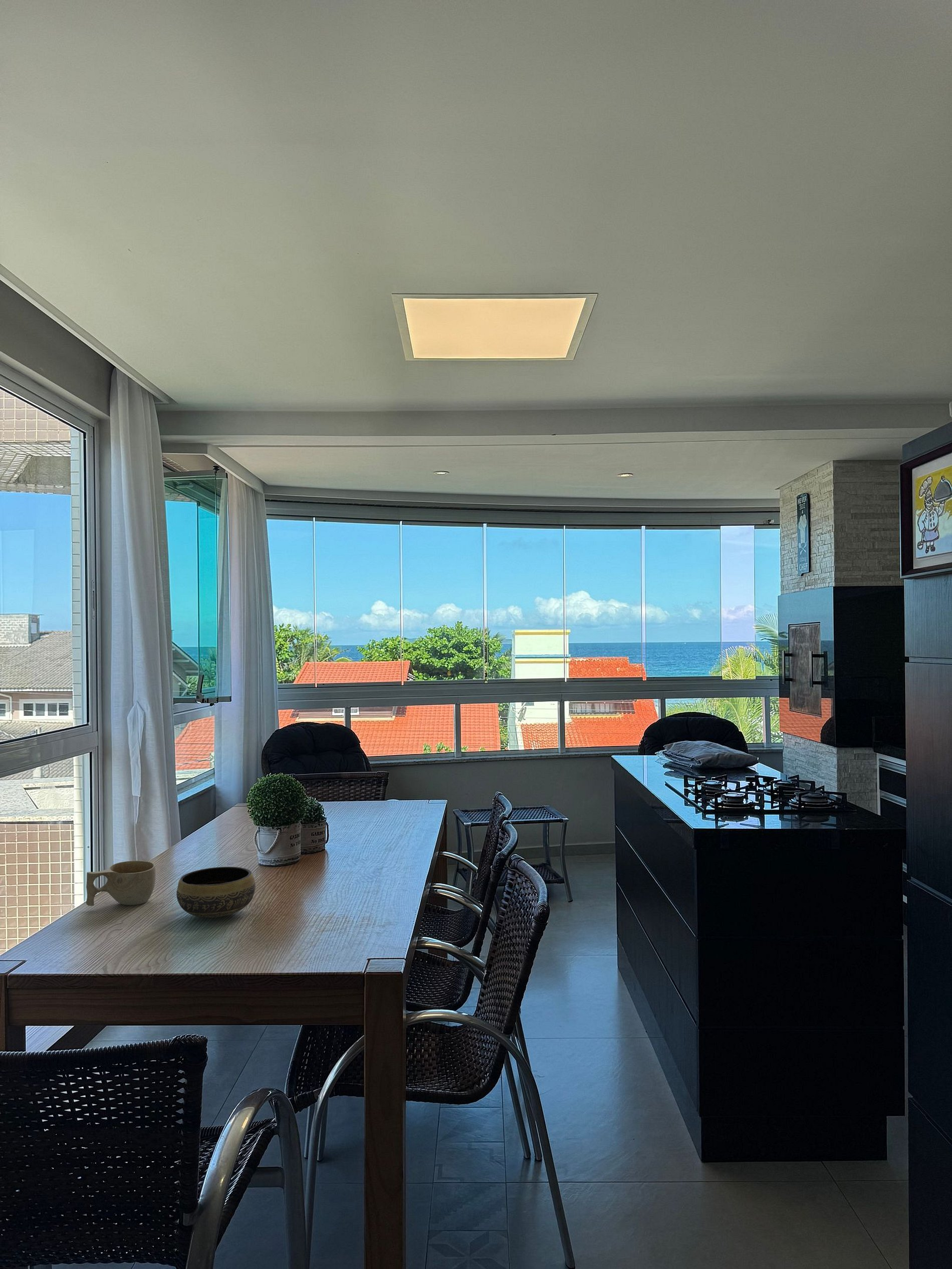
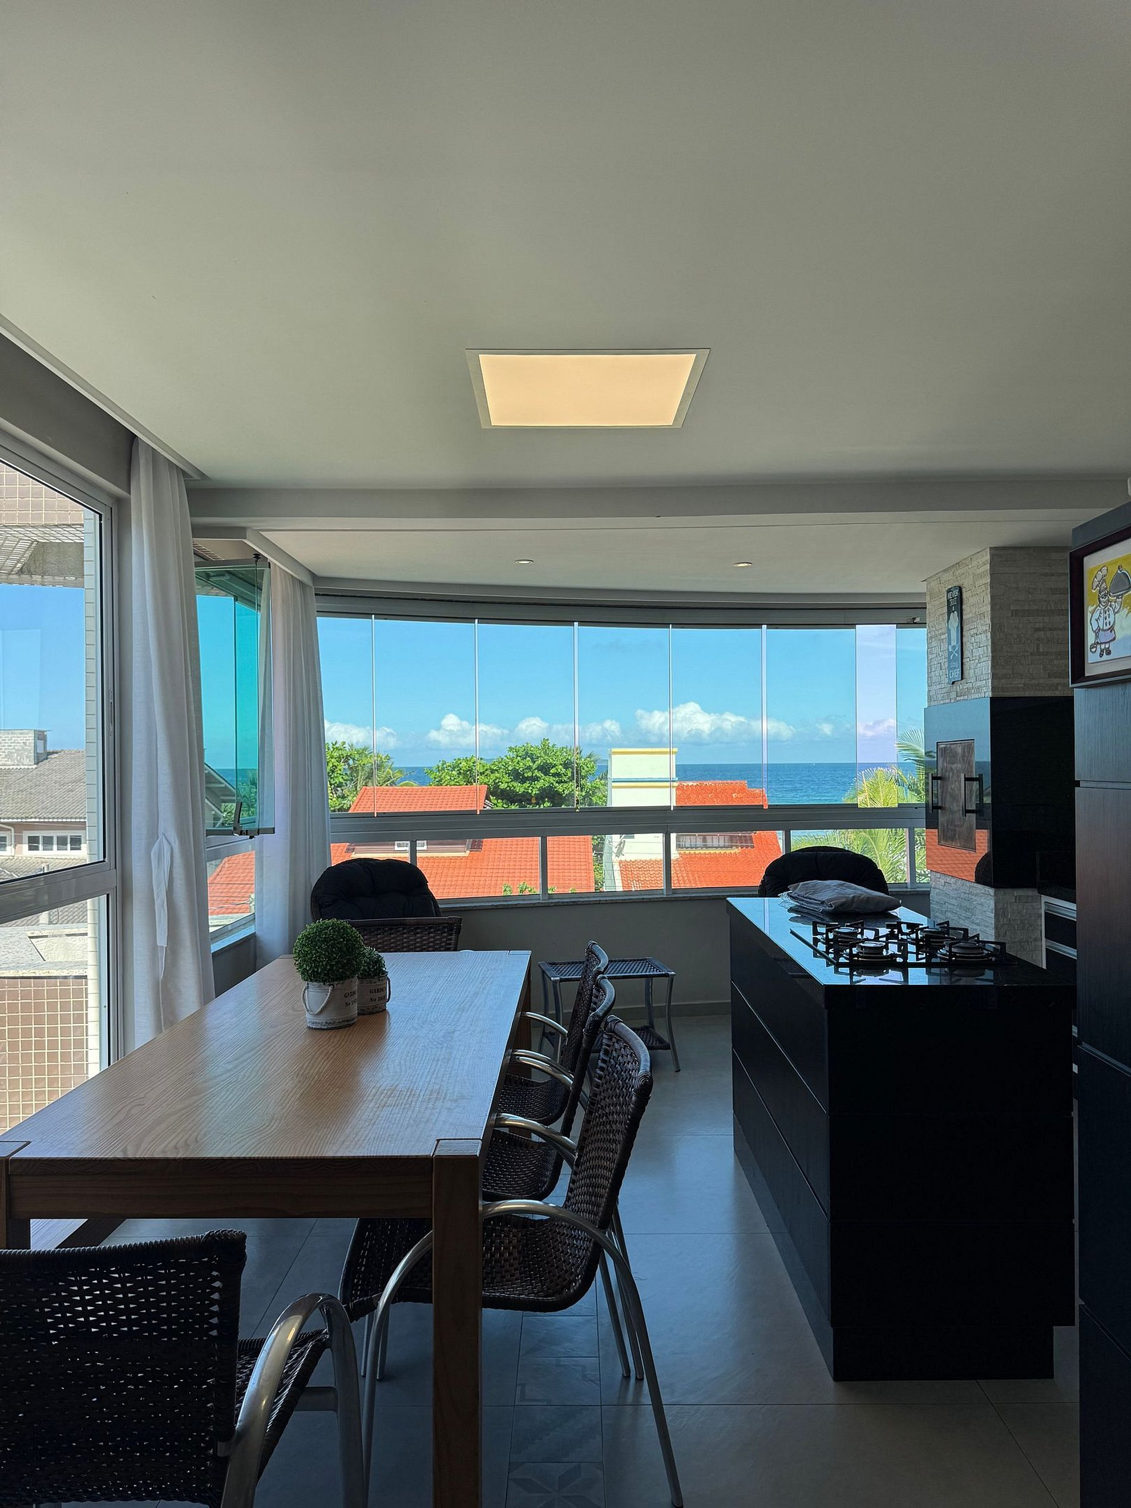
- bowl [176,866,256,918]
- cup [86,860,156,906]
